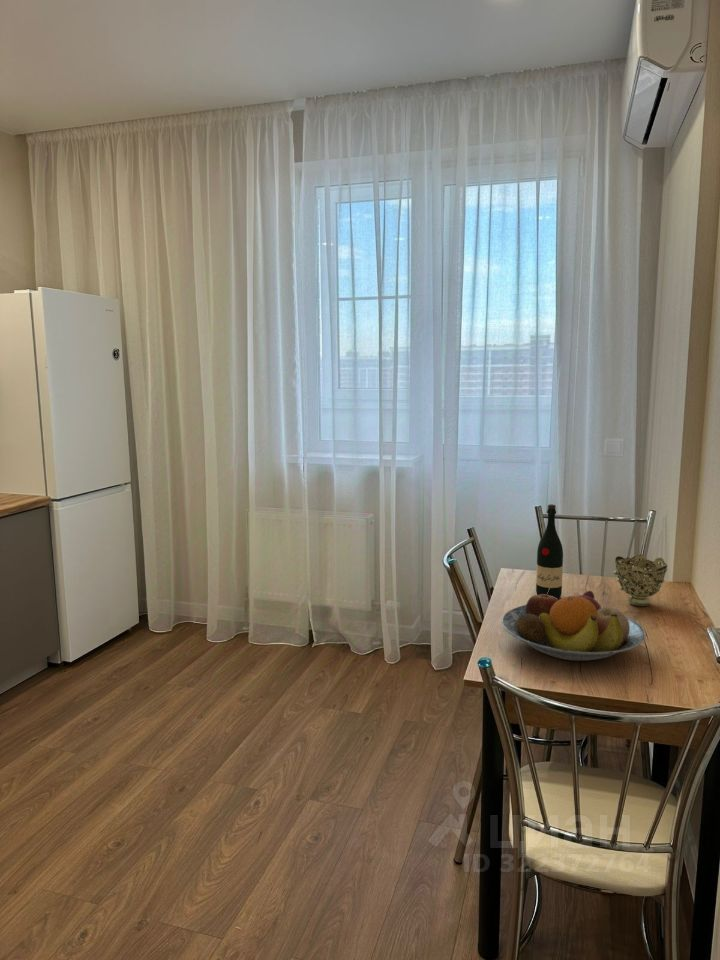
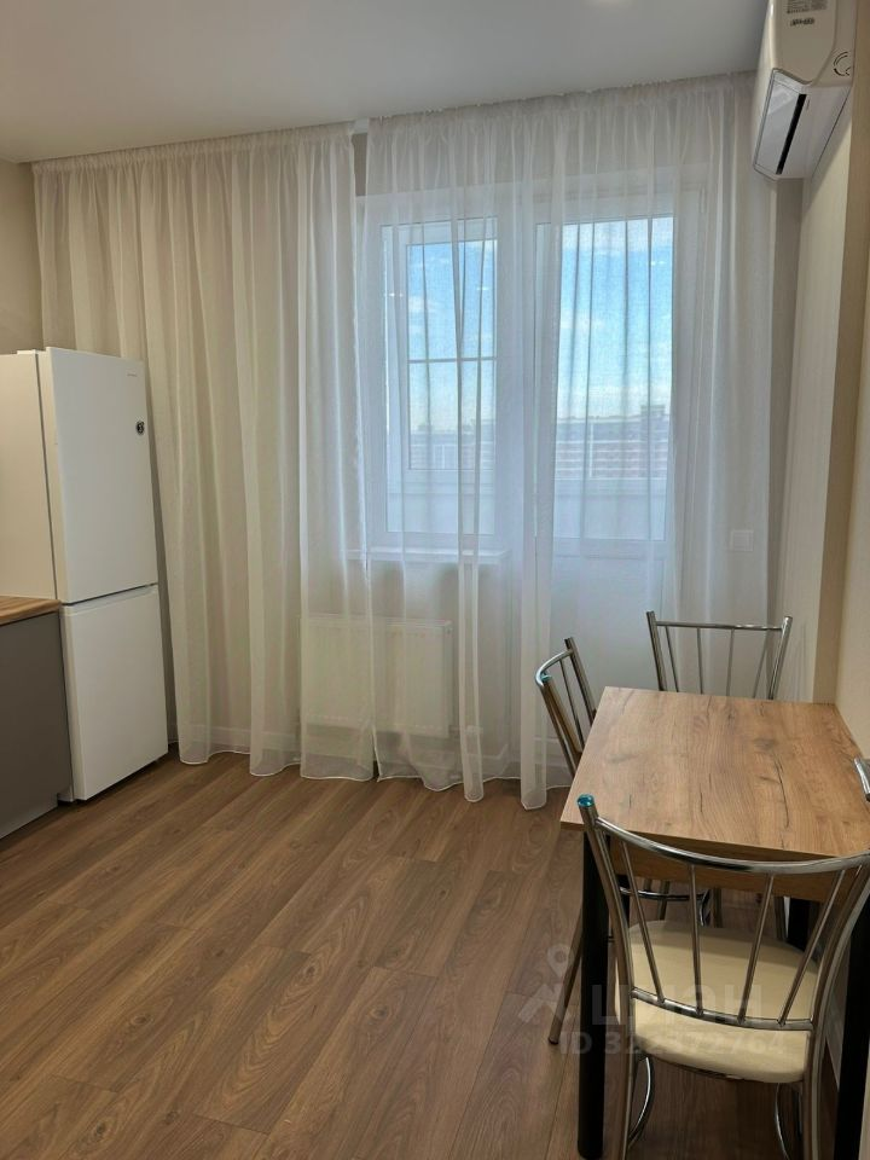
- wine bottle [535,503,564,600]
- decorative bowl [613,554,668,607]
- fruit bowl [501,588,647,662]
